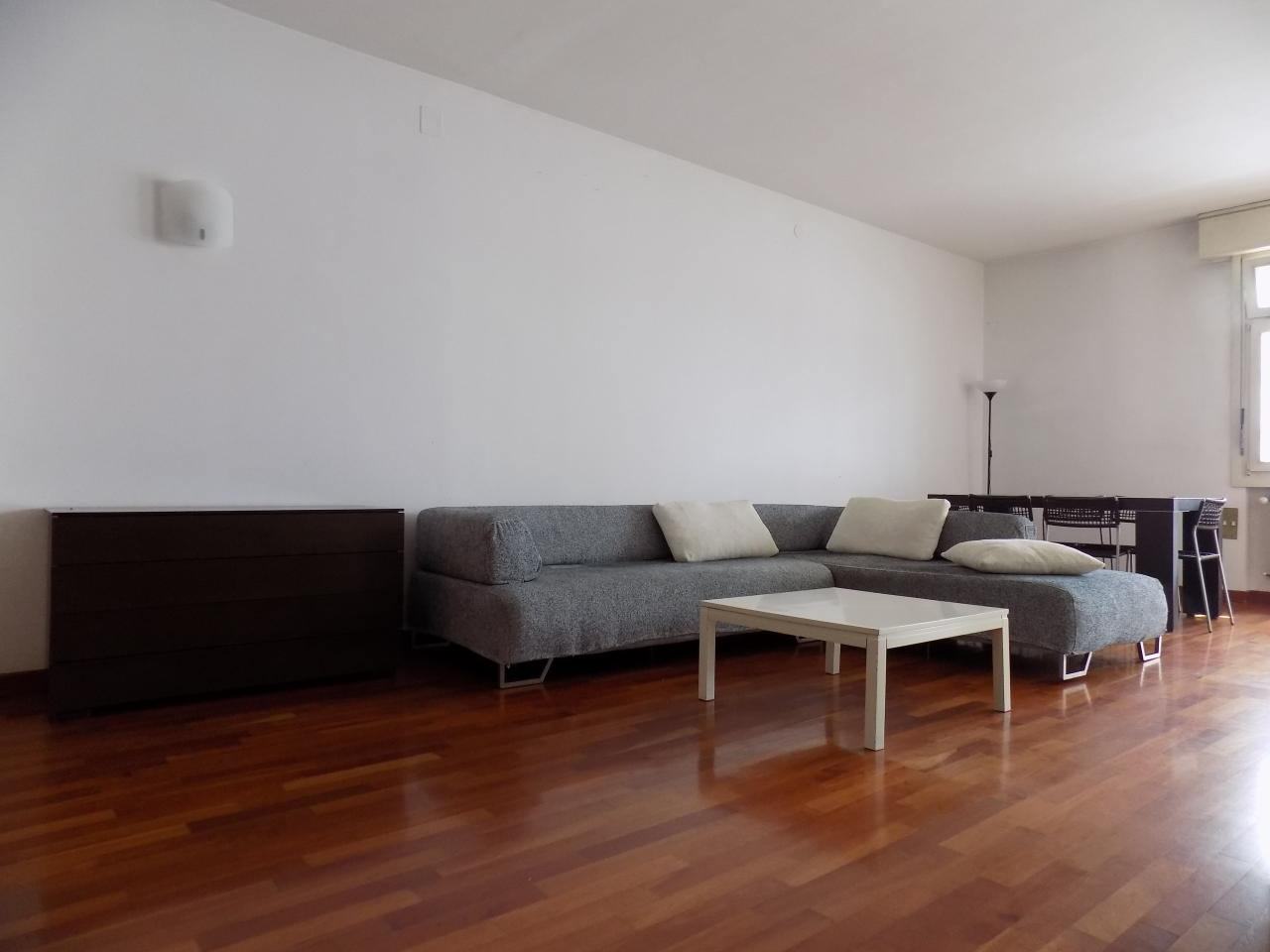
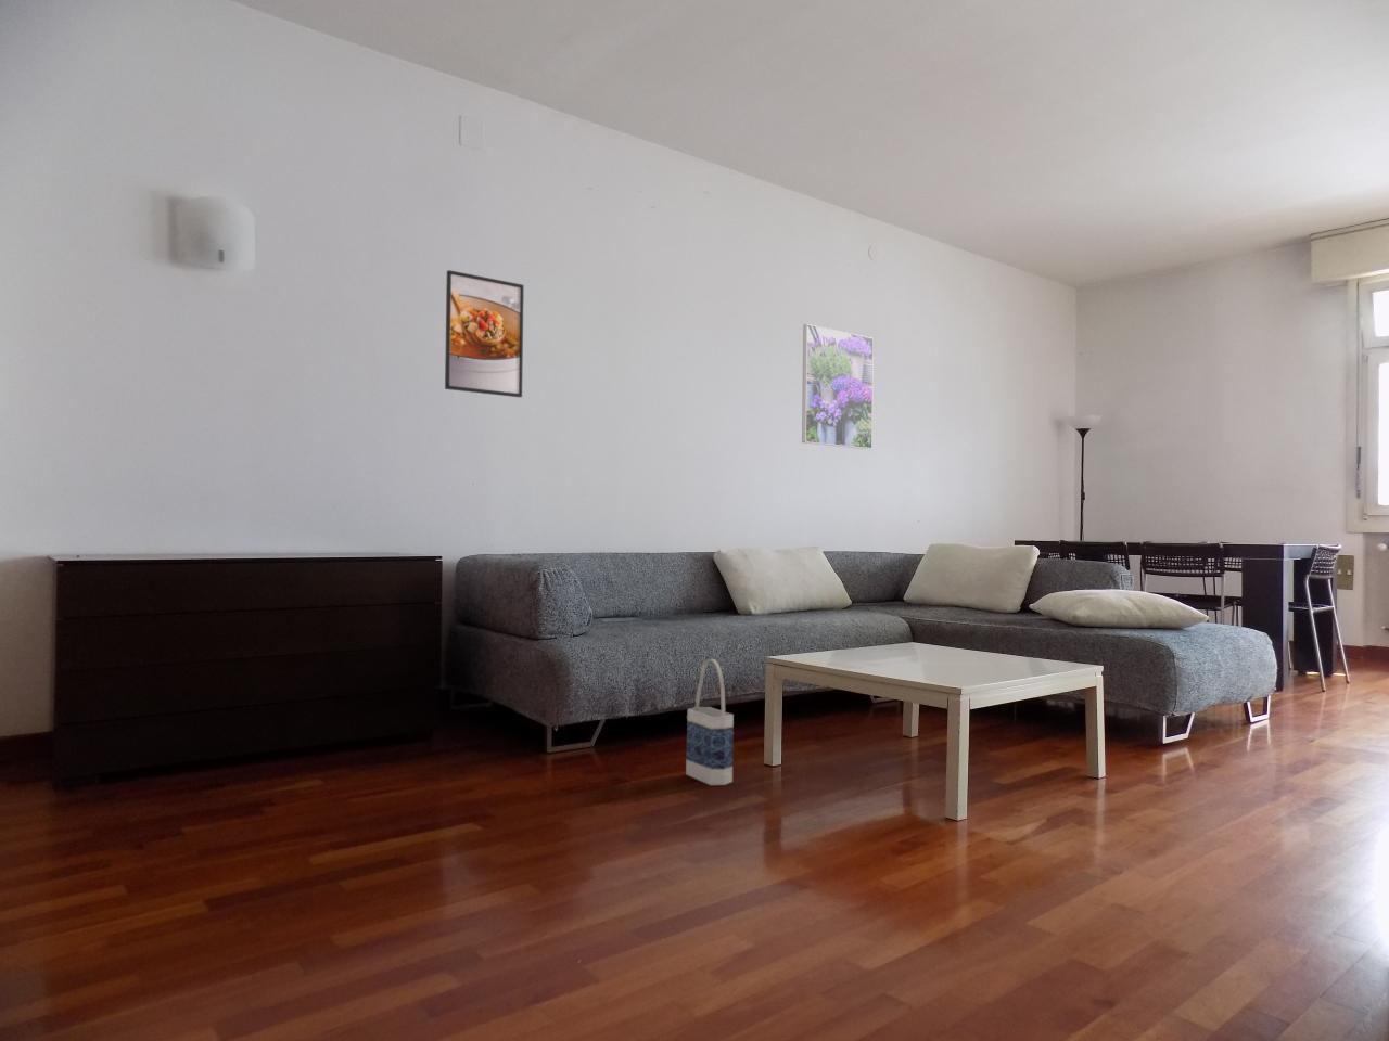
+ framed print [444,269,525,398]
+ bag [685,658,735,786]
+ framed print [801,324,875,451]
